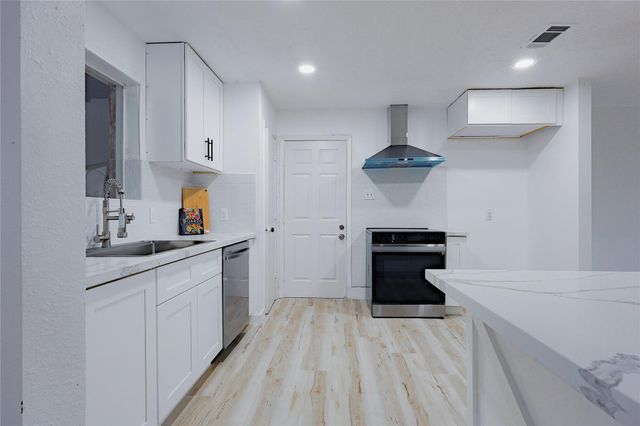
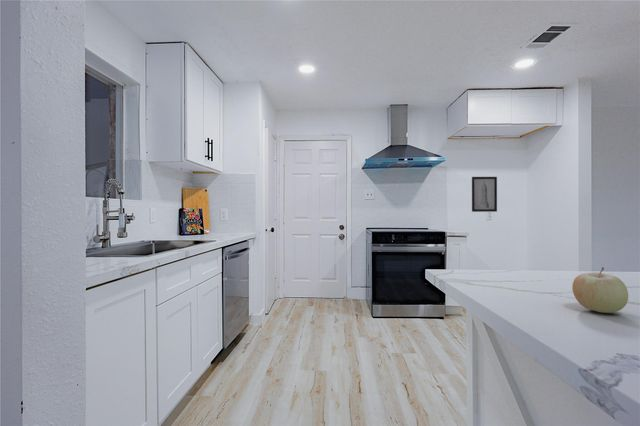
+ wall art [471,176,498,213]
+ fruit [571,266,629,314]
